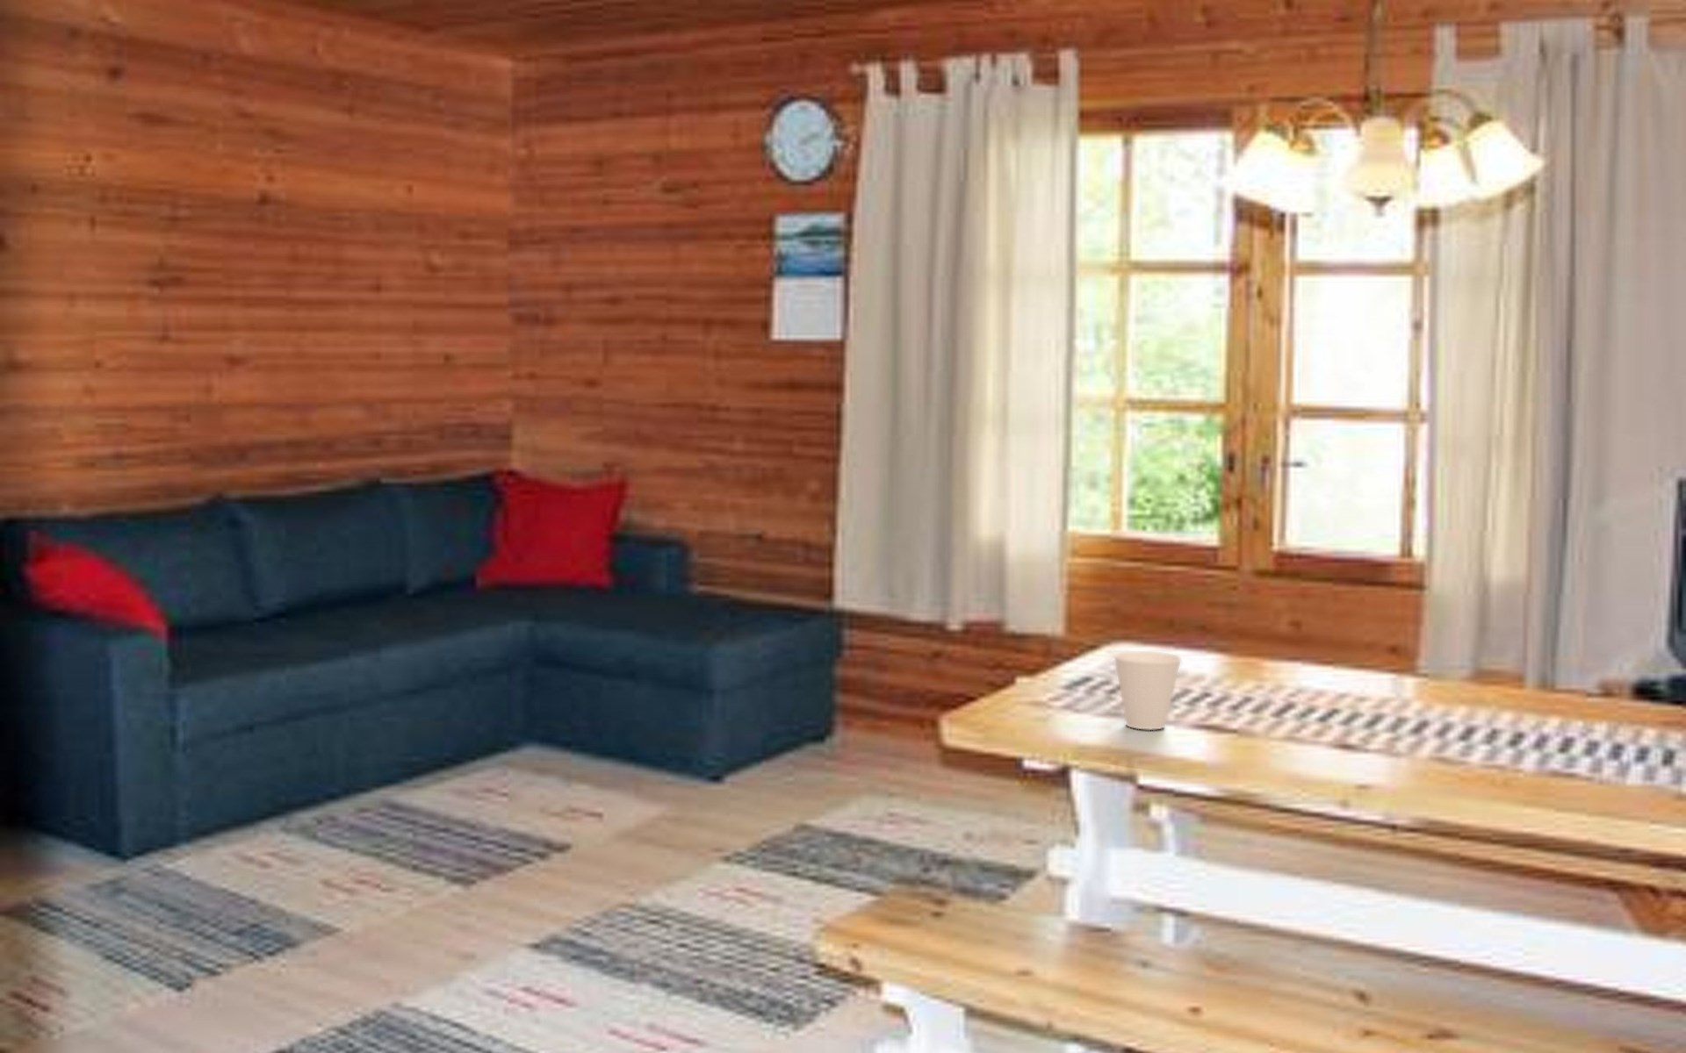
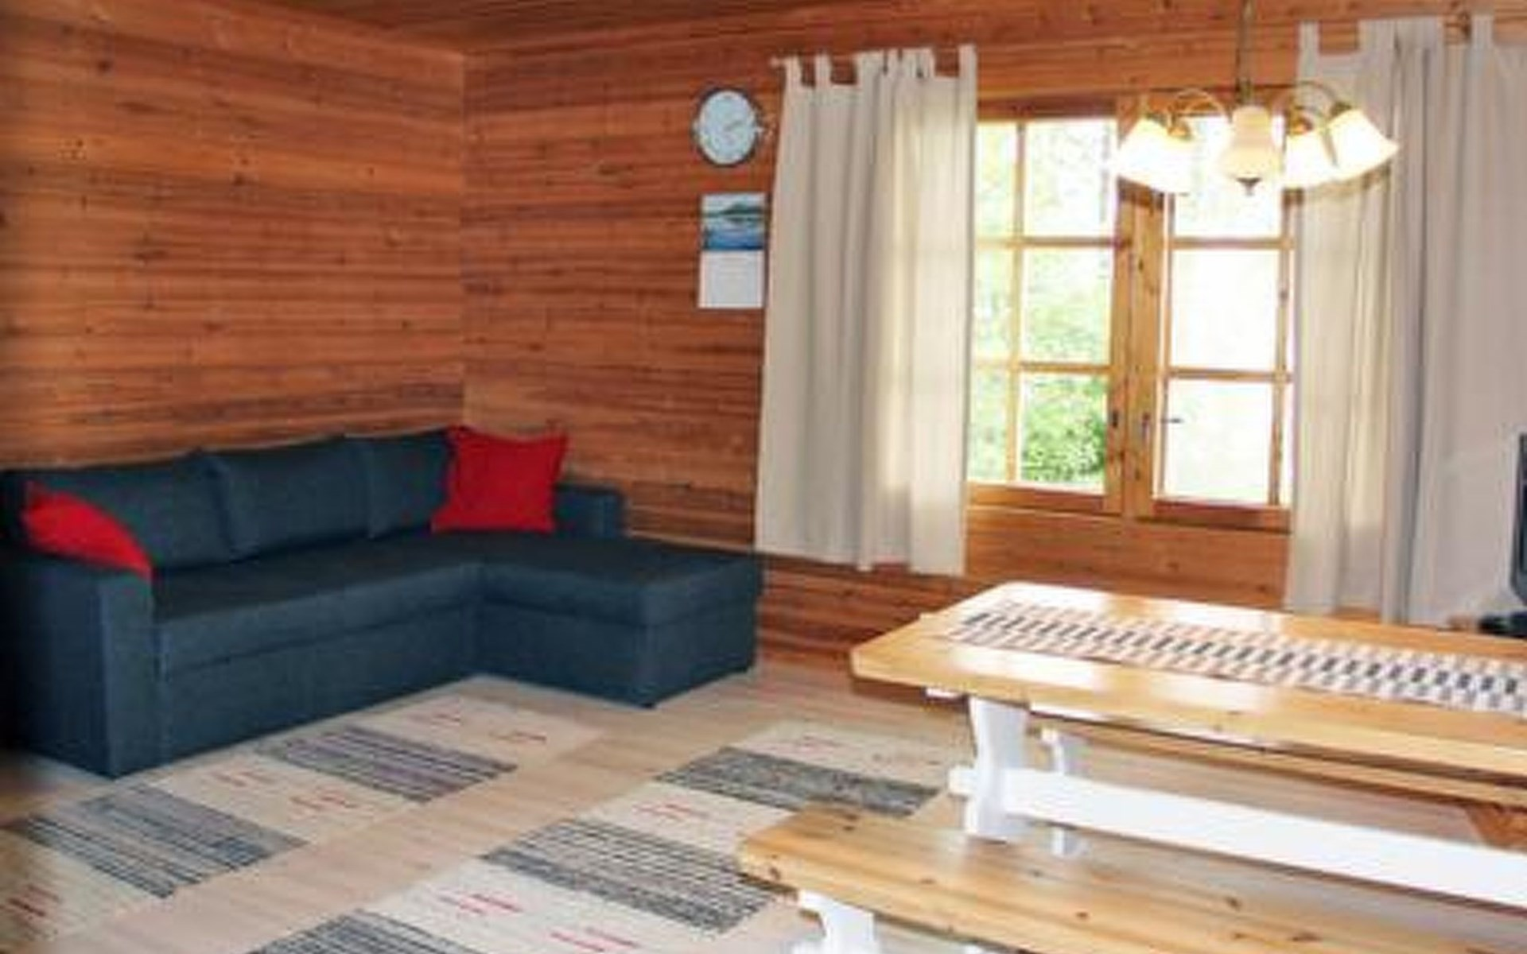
- cup [1113,650,1182,732]
